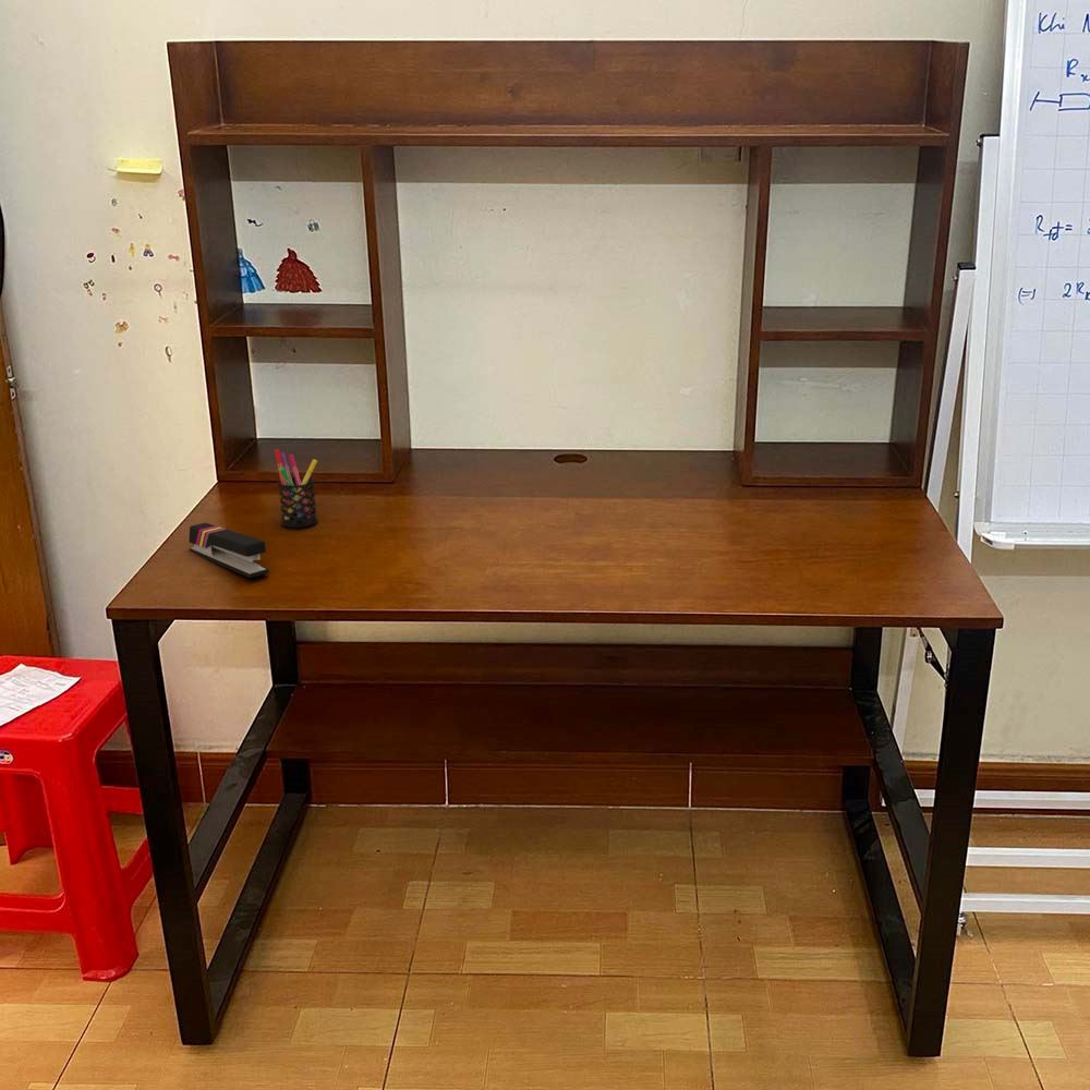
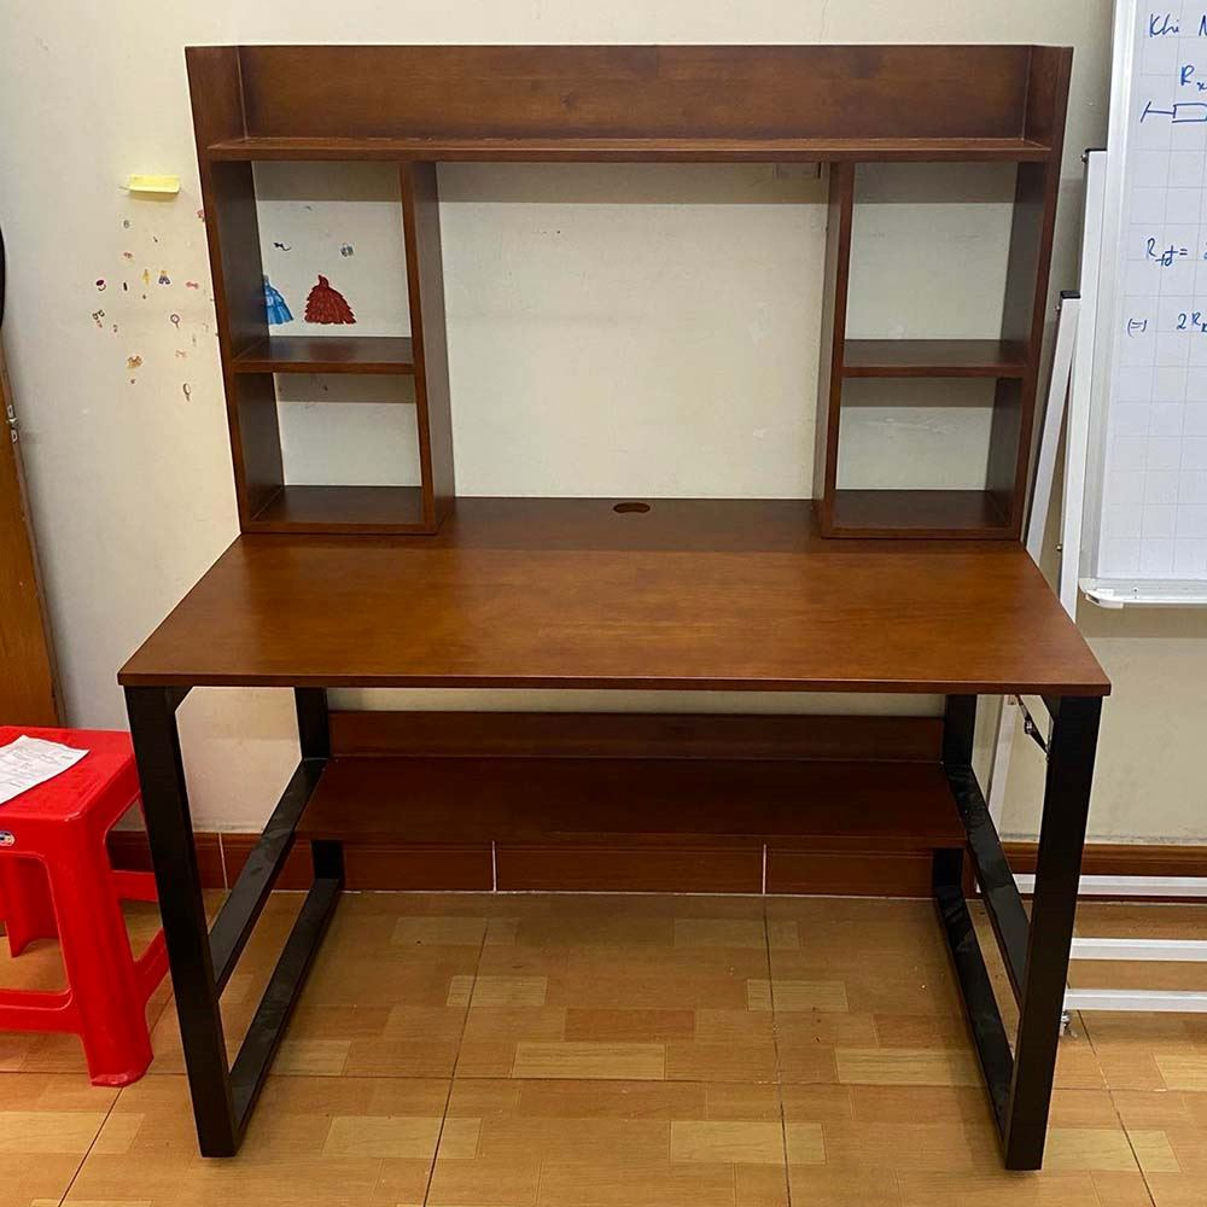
- stapler [187,522,270,579]
- pen holder [274,448,318,529]
